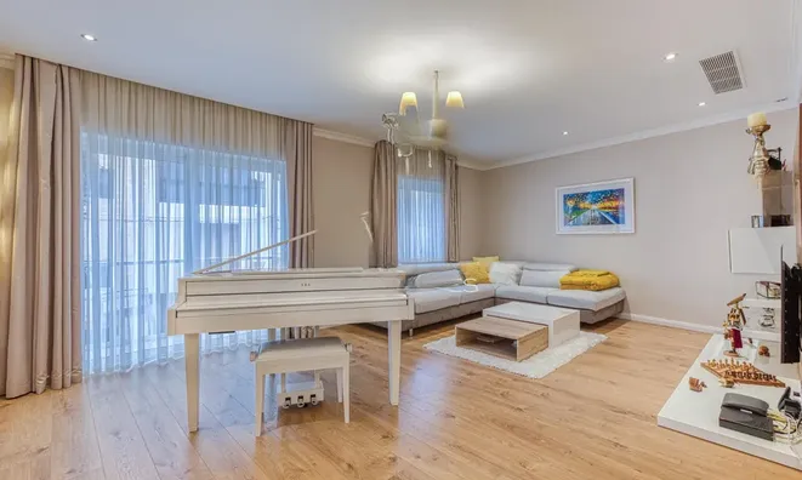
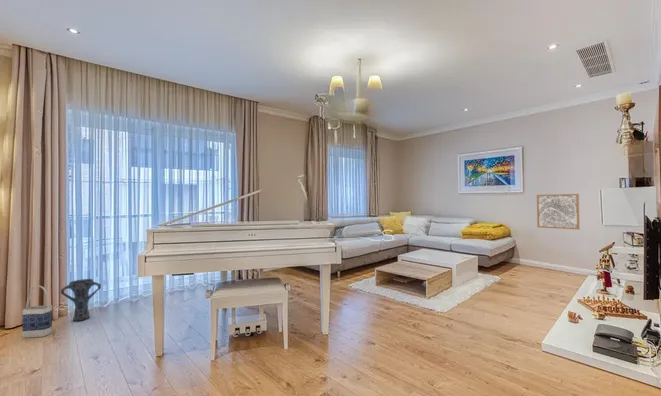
+ wall art [536,193,581,231]
+ bag [21,285,53,339]
+ vase [60,278,102,322]
